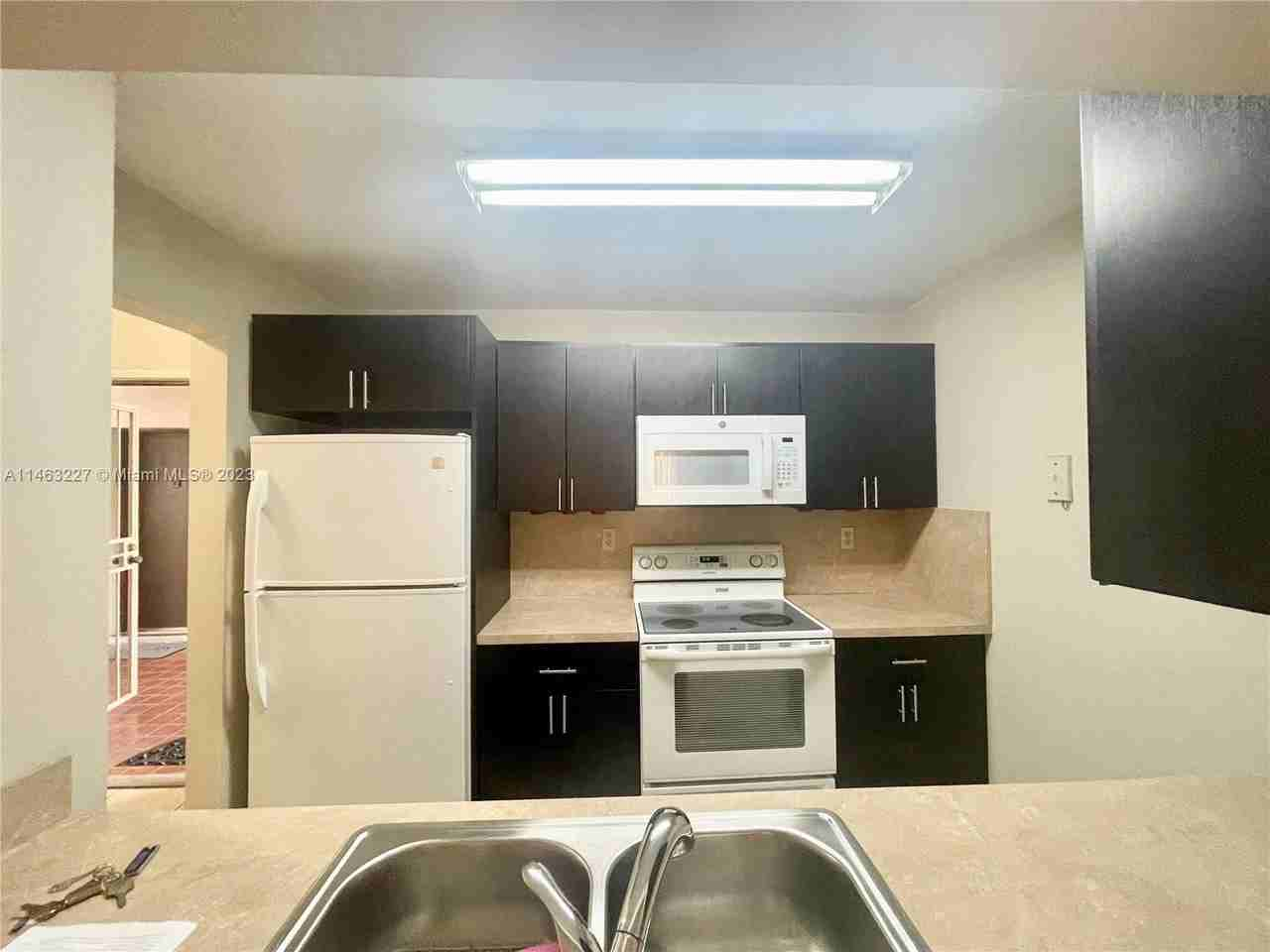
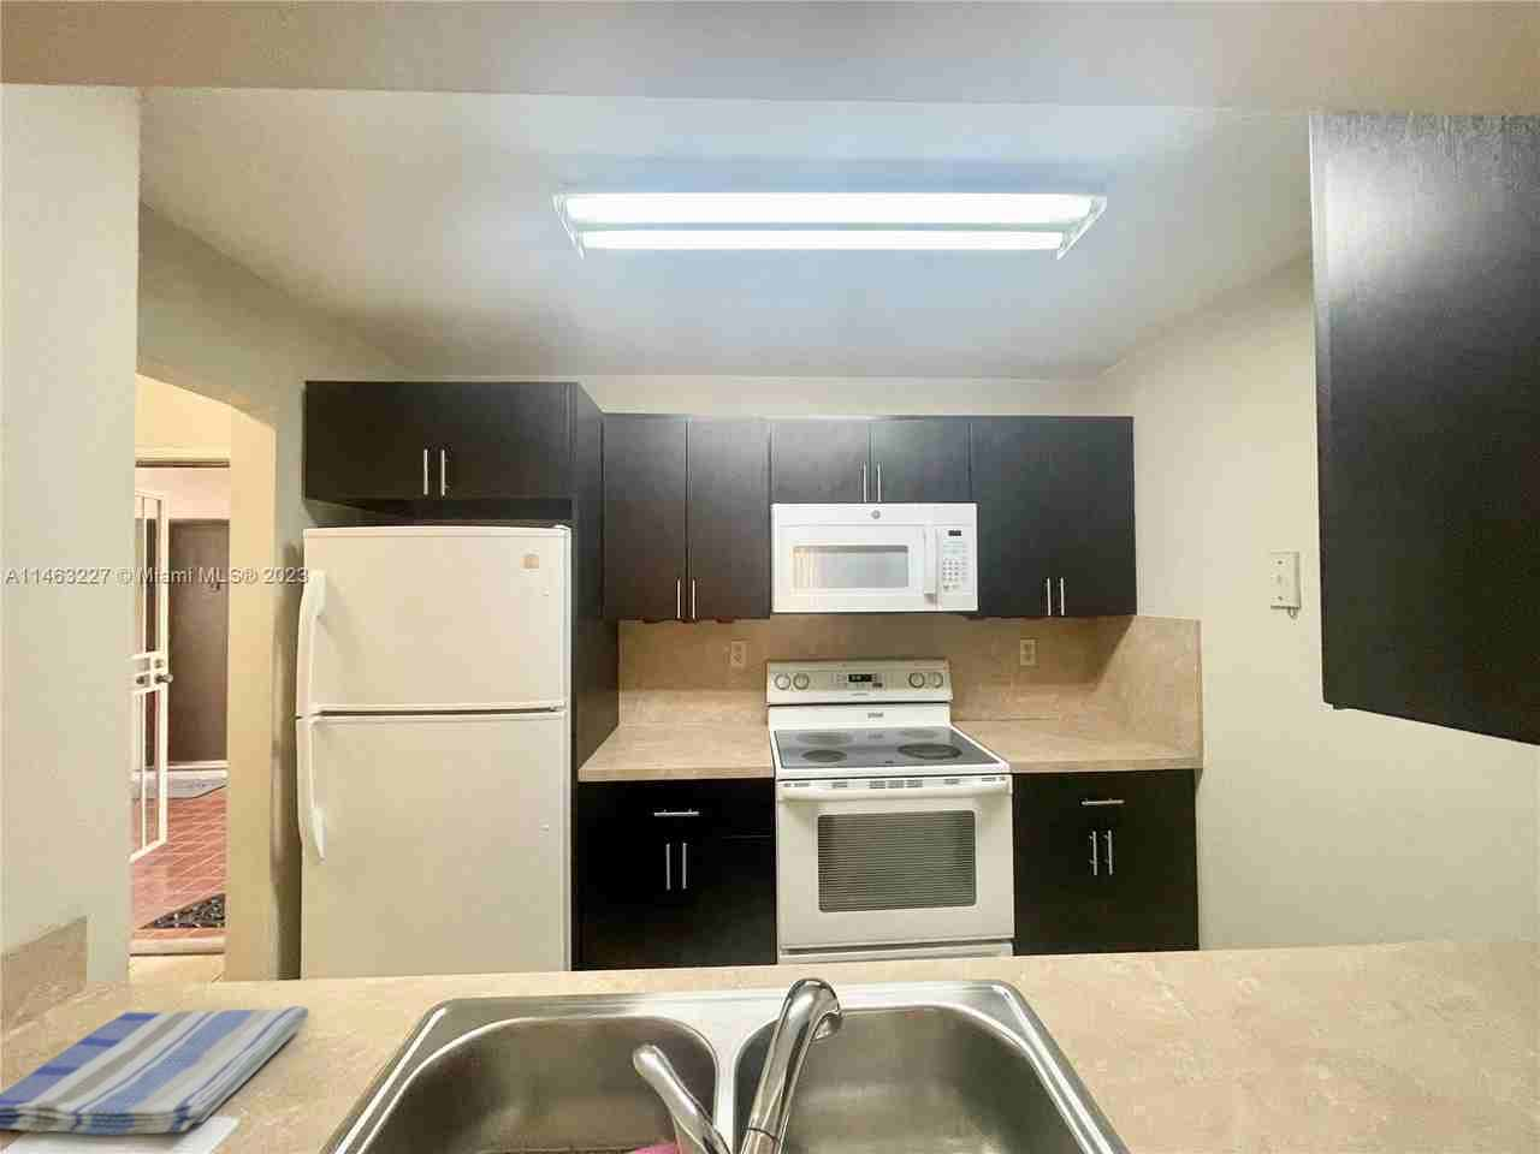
+ dish towel [0,1005,310,1137]
